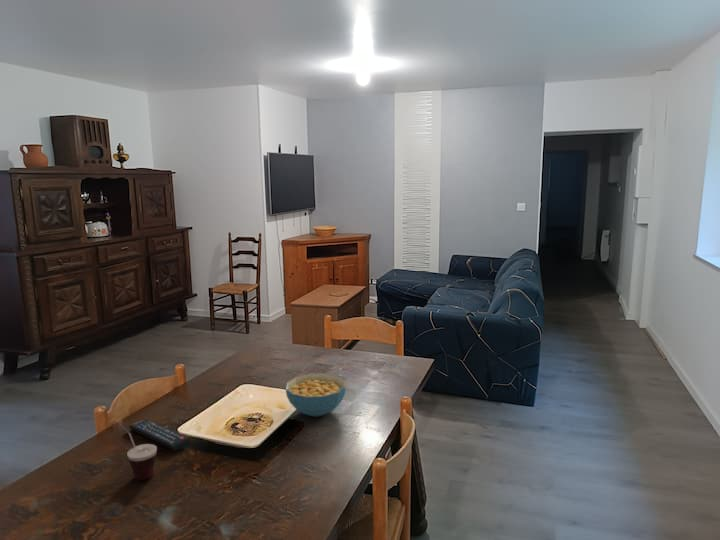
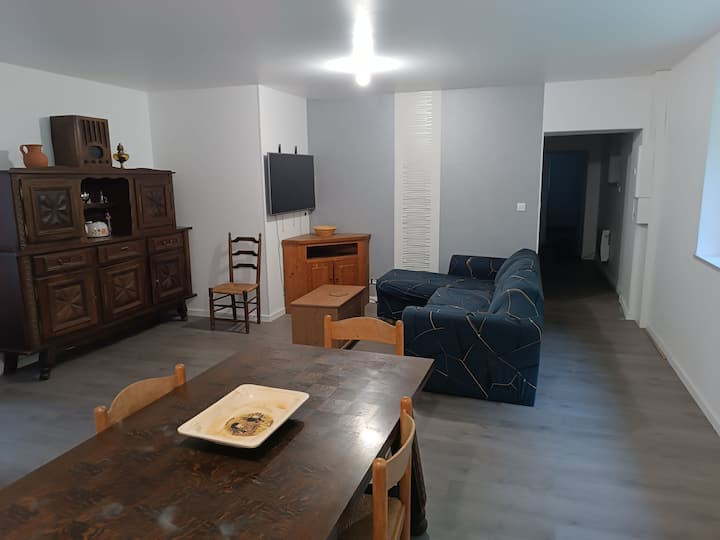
- cereal bowl [285,373,347,418]
- remote control [128,418,190,452]
- cup [118,423,158,481]
